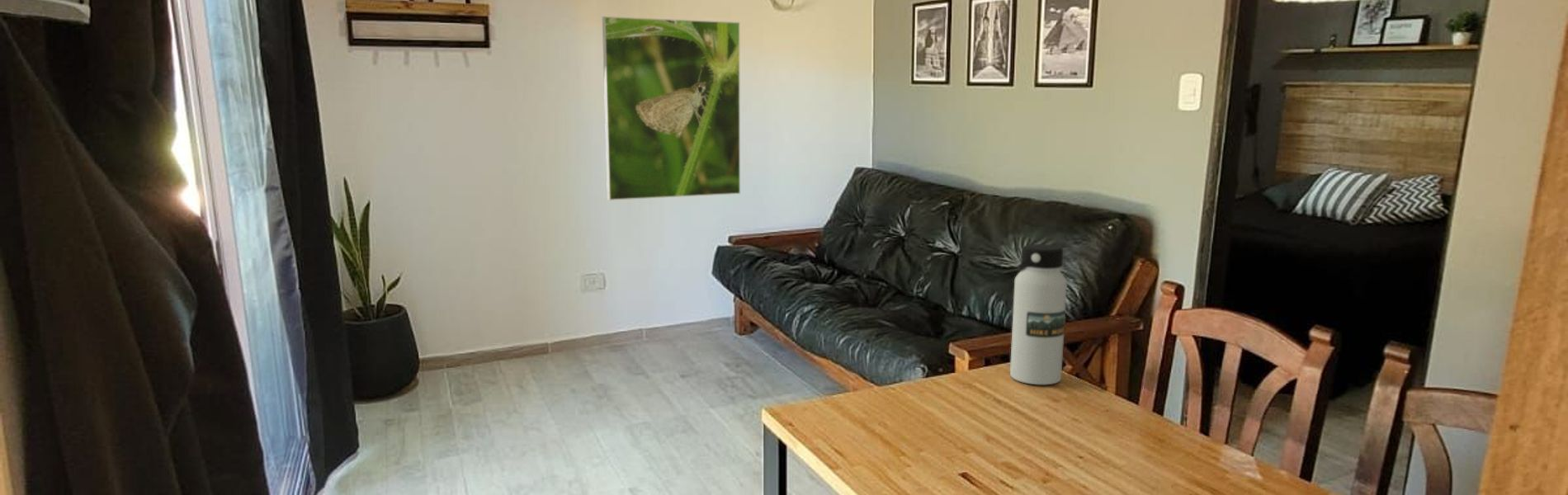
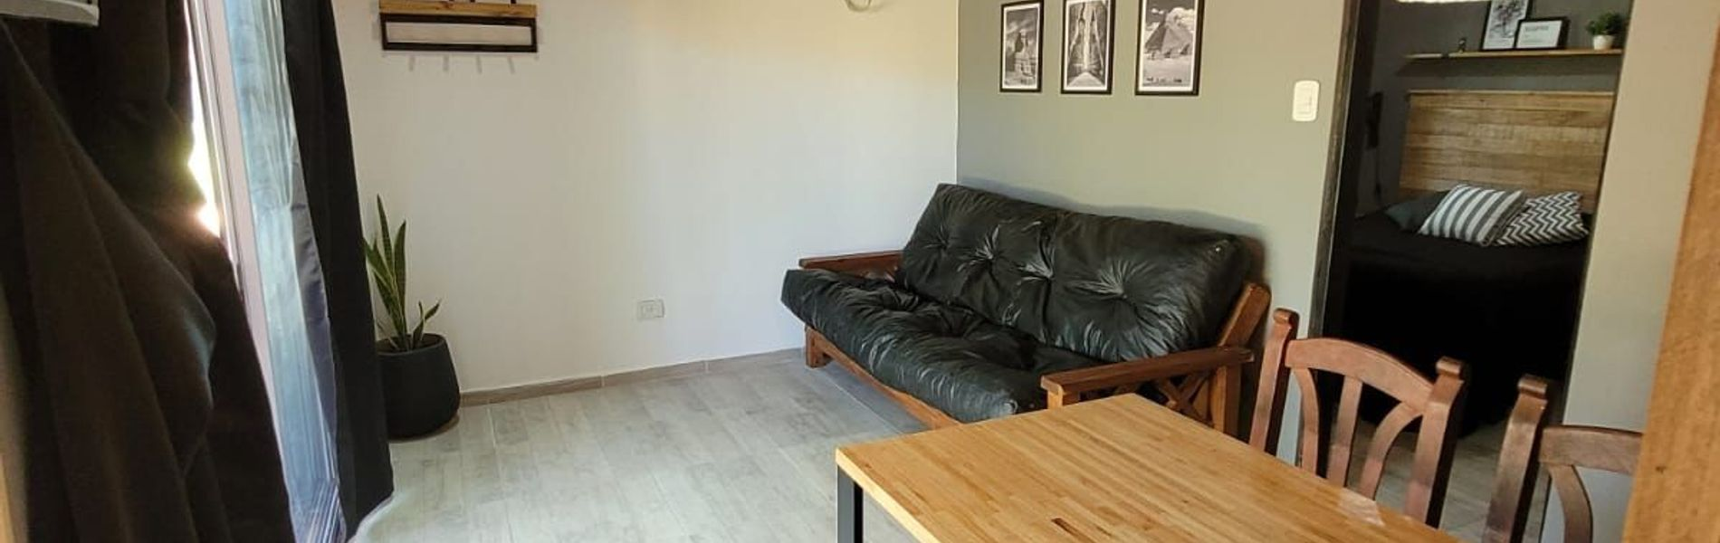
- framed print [602,16,741,201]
- water bottle [1009,243,1068,385]
